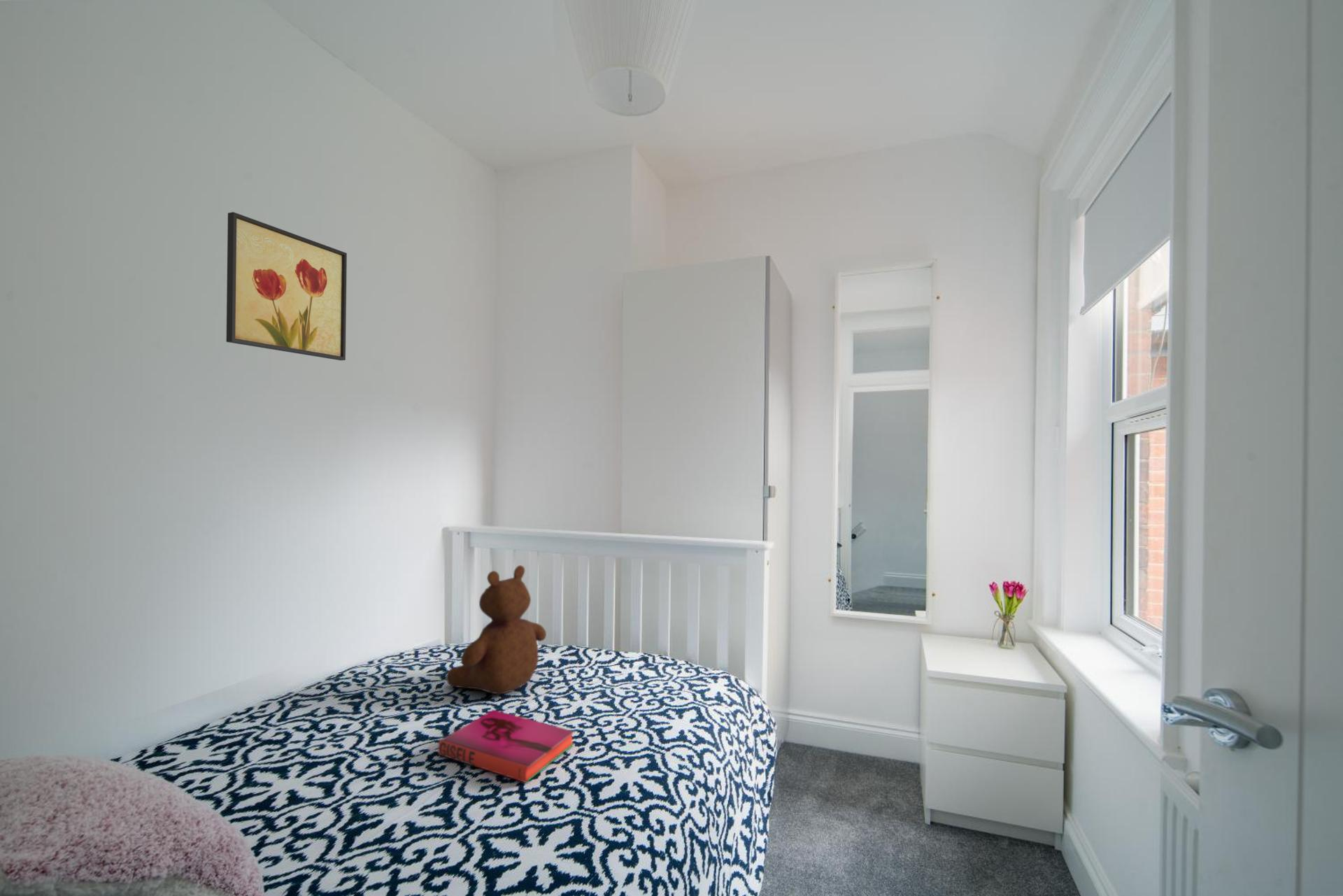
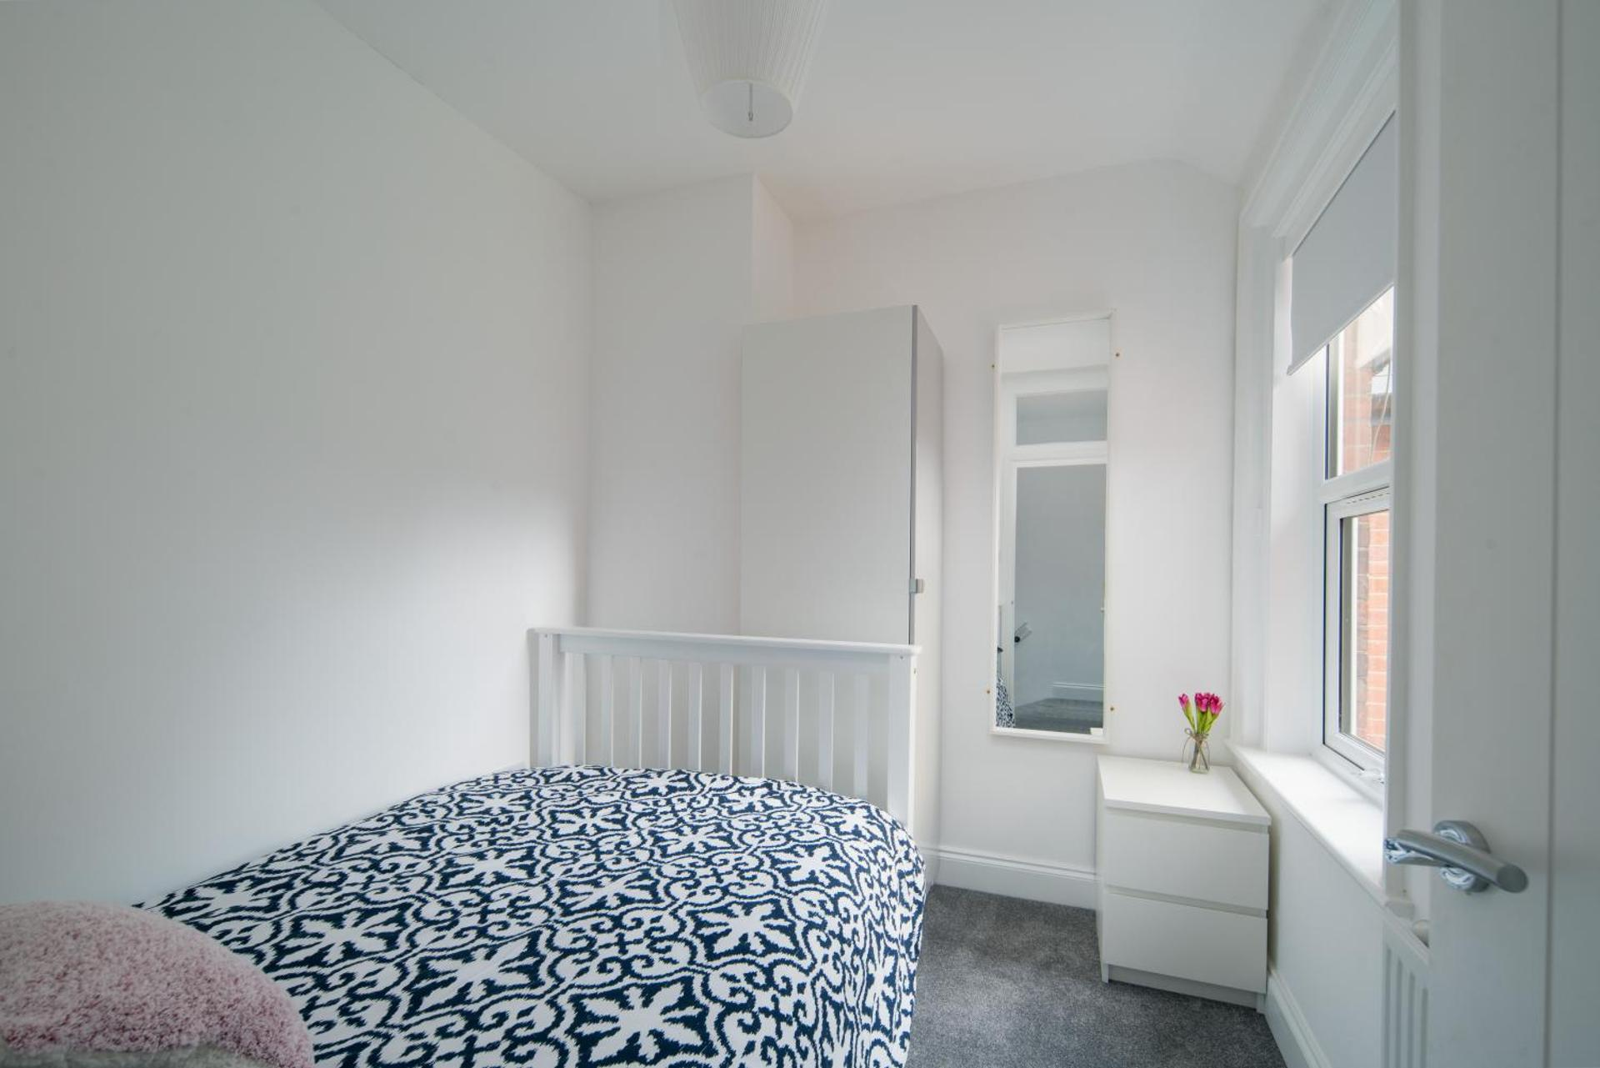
- hardback book [437,709,575,783]
- teddy bear [446,564,547,695]
- wall art [226,211,348,361]
